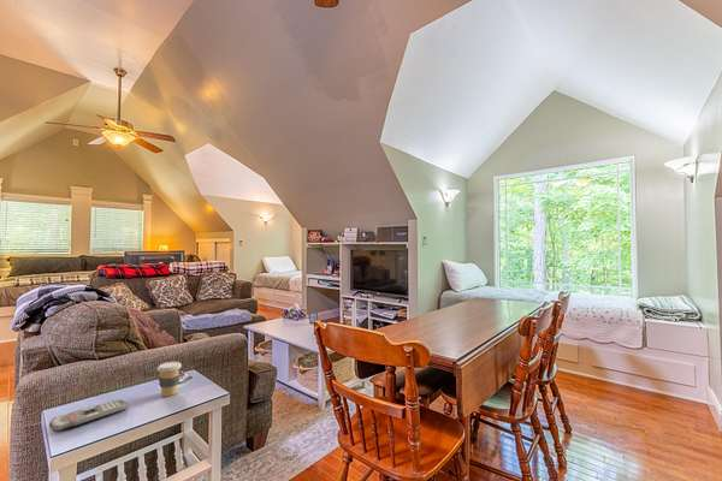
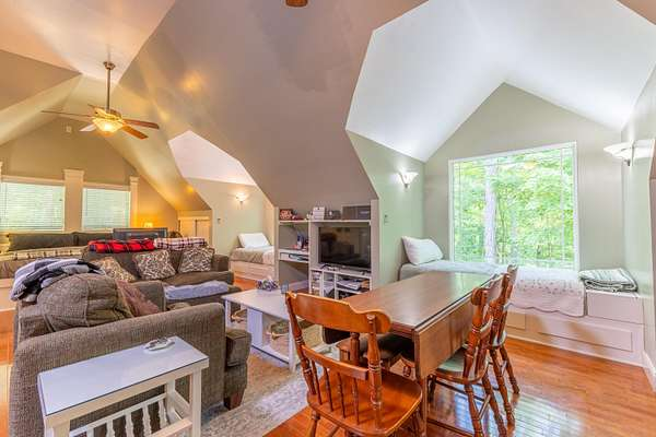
- remote control [48,398,129,433]
- coffee cup [156,361,183,397]
